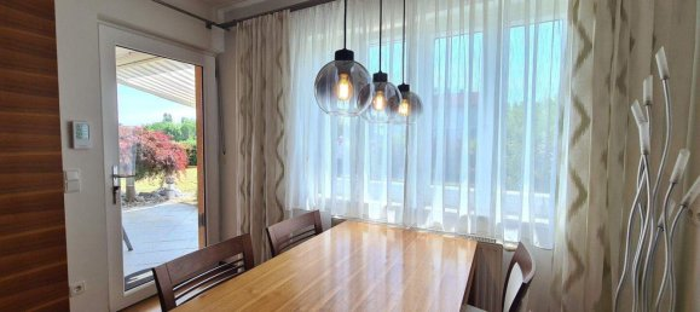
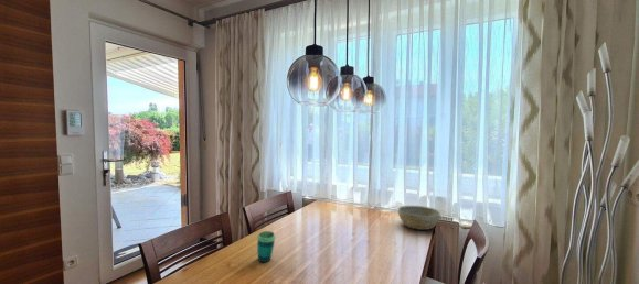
+ cup [256,230,277,263]
+ bowl [397,205,441,231]
